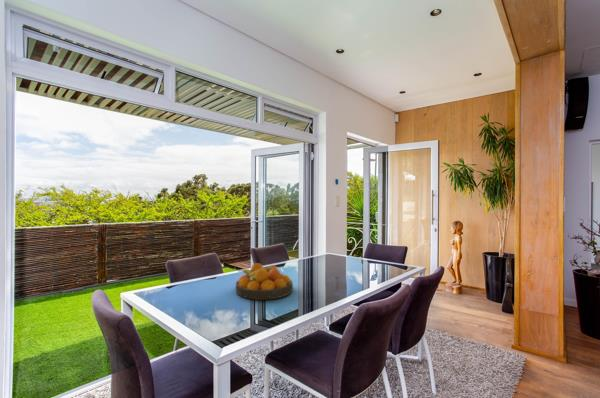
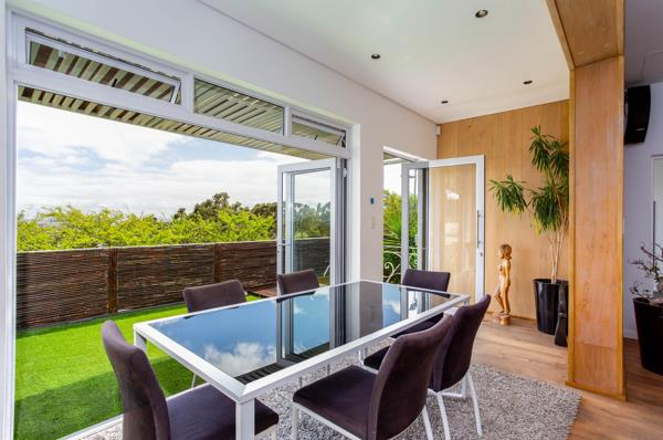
- fruit bowl [234,262,294,301]
